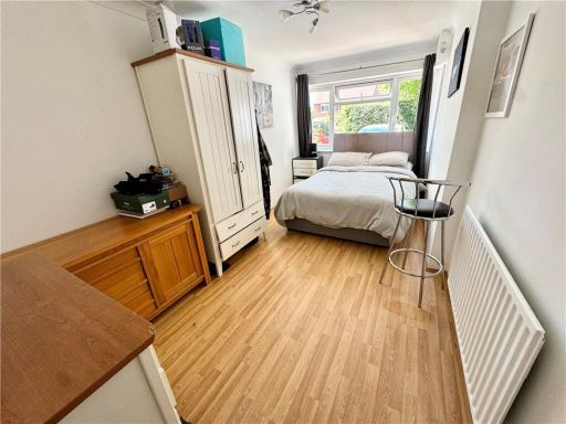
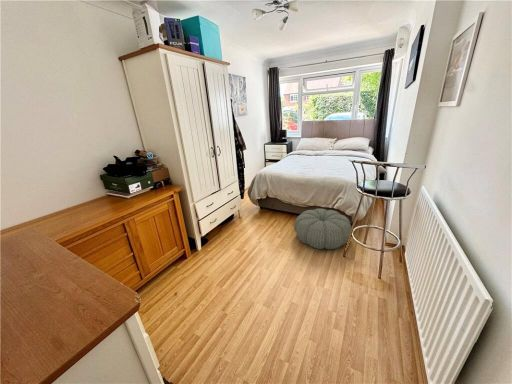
+ pouf [293,208,352,250]
